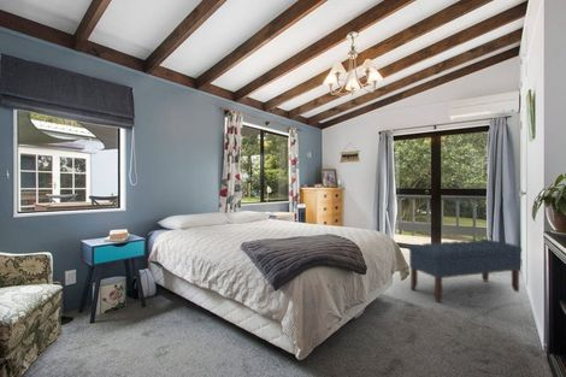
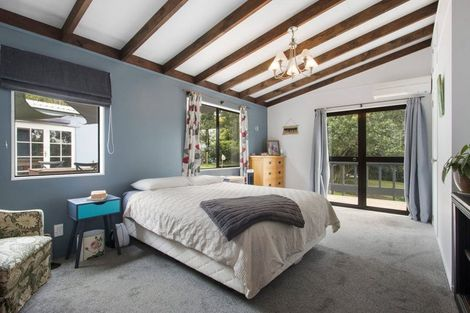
- bench [407,238,523,304]
